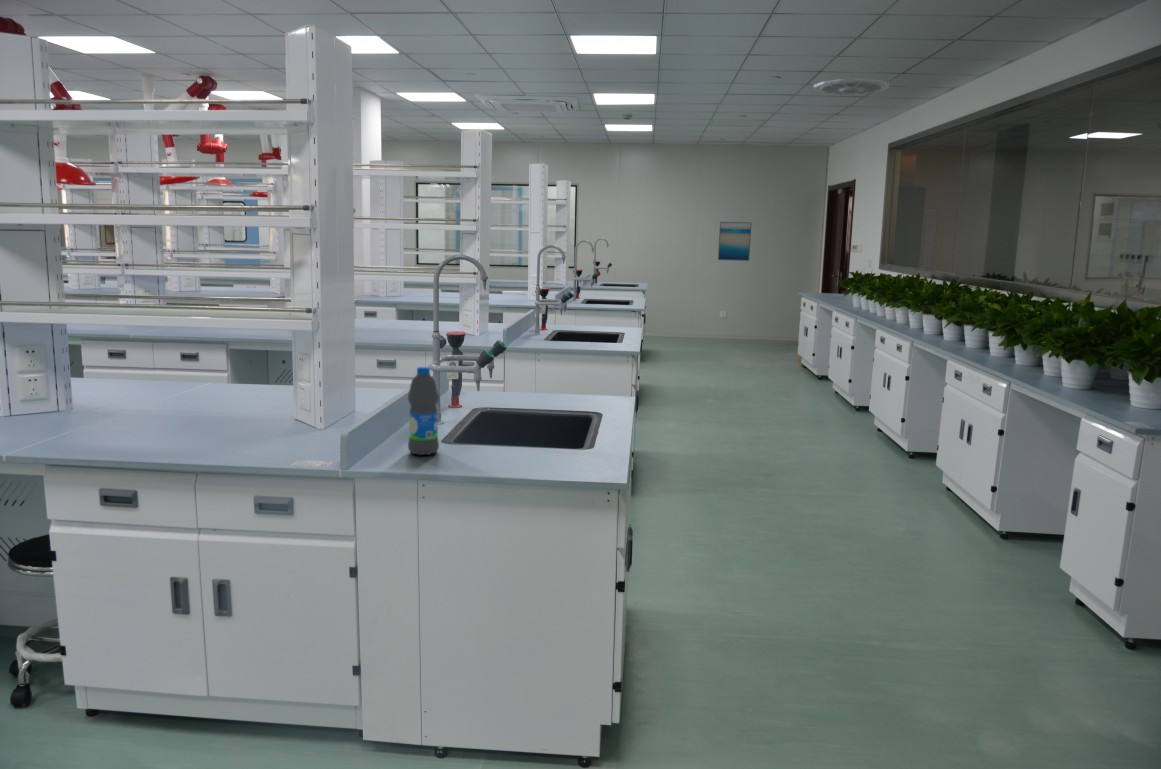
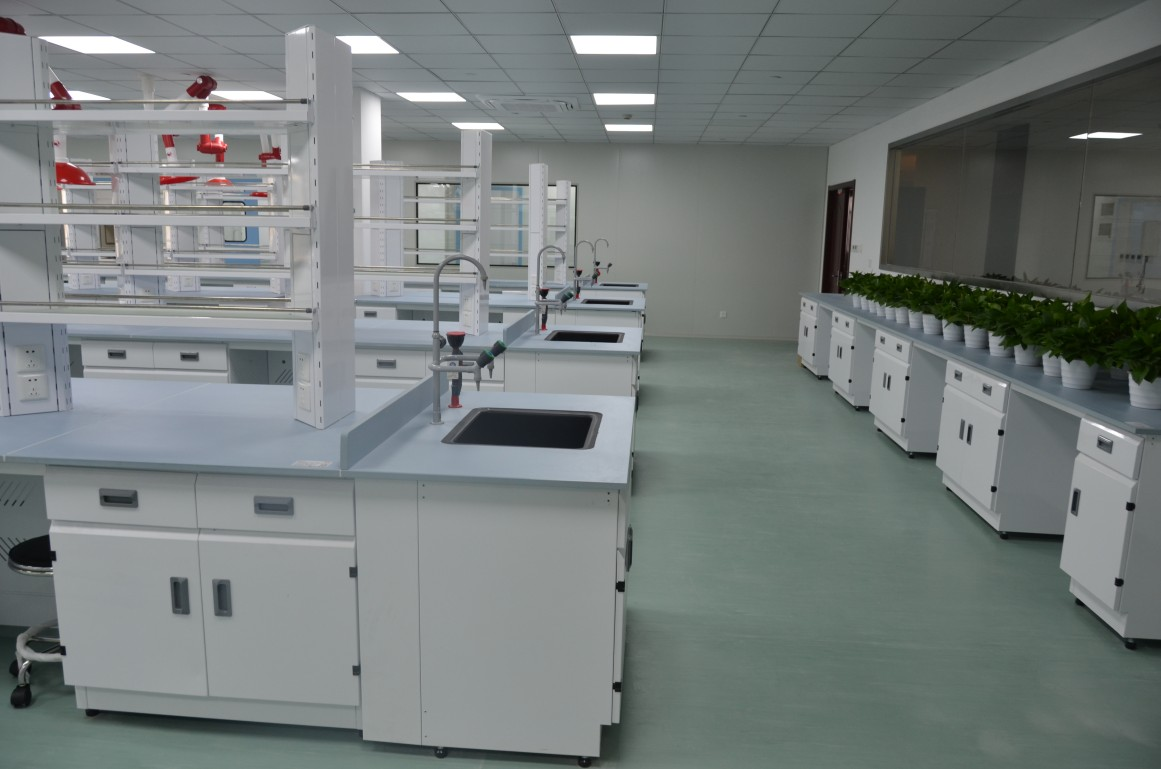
- water bottle [407,366,440,456]
- wall art [717,221,753,262]
- ceiling vent [813,77,891,96]
